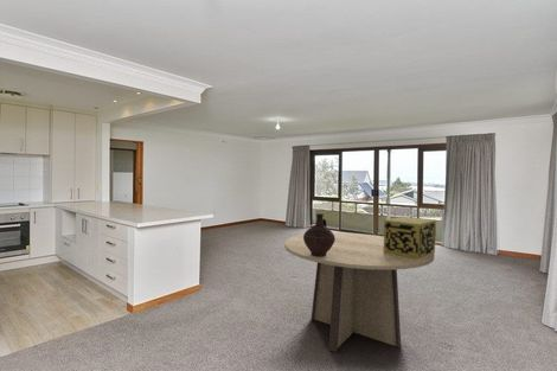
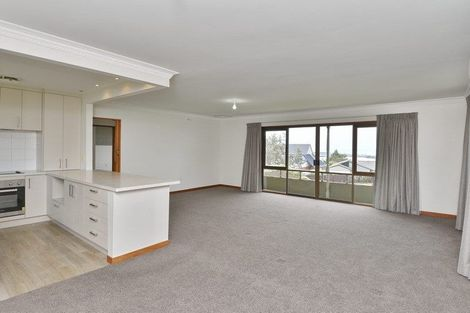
- dining table [283,231,436,353]
- decorative box [383,216,437,261]
- ceramic jug [303,212,335,257]
